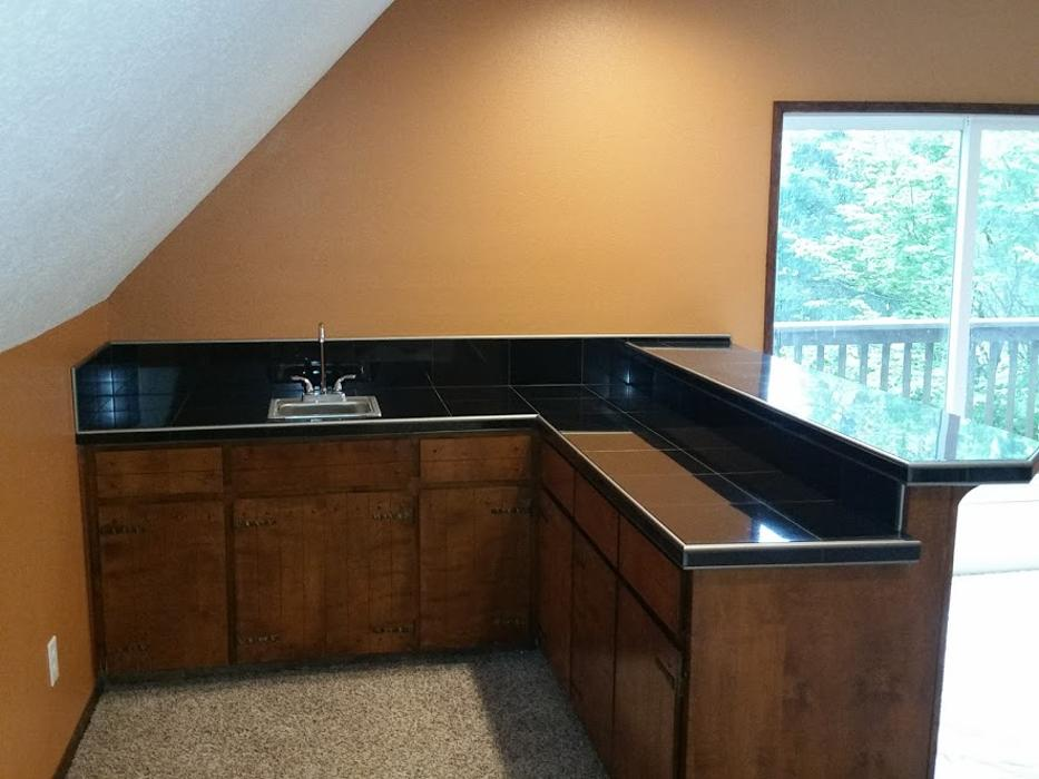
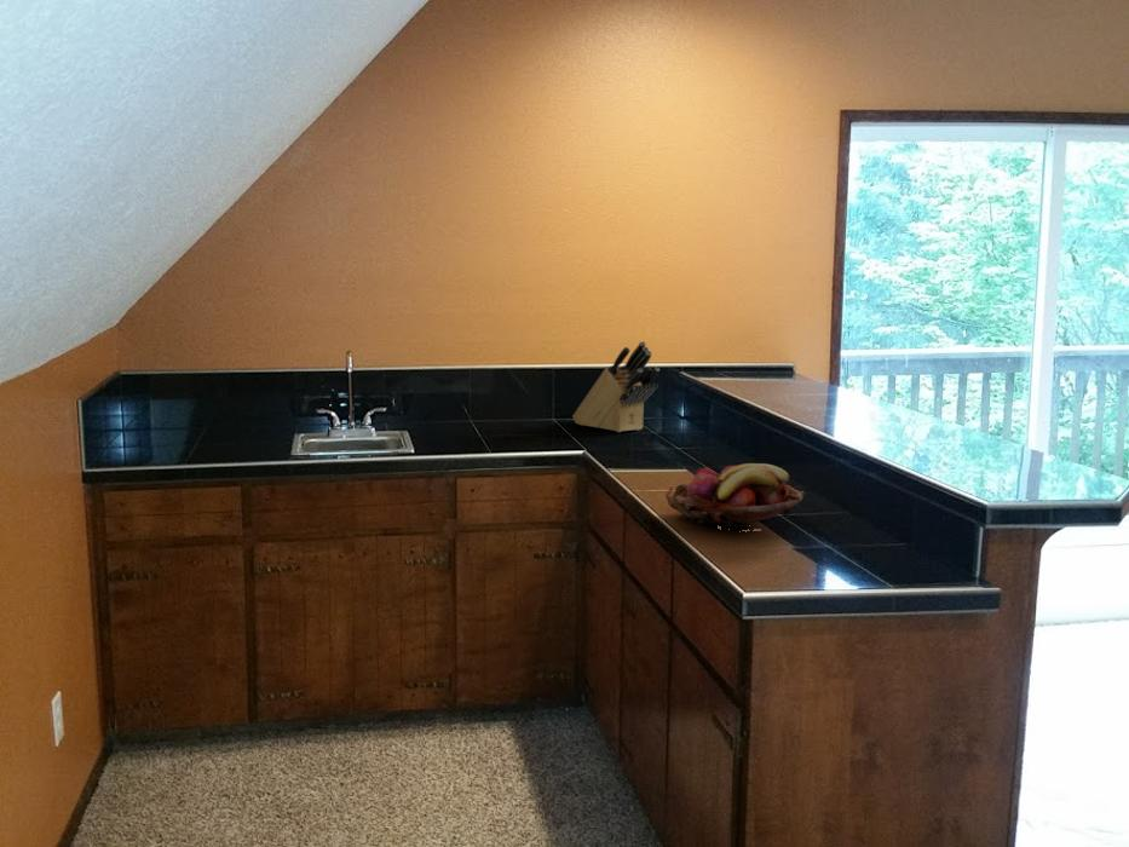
+ fruit basket [664,462,805,531]
+ knife block [571,340,661,433]
